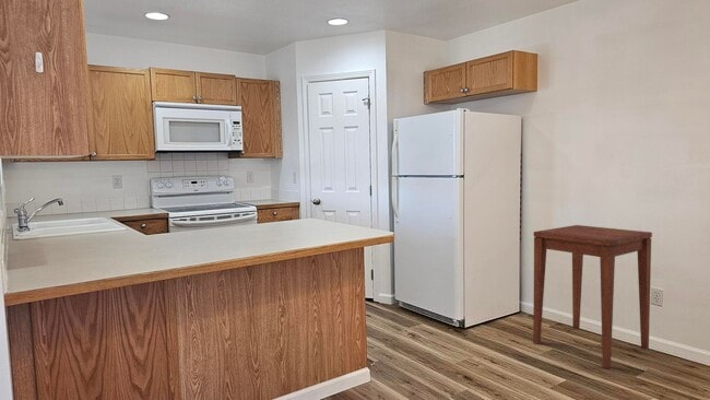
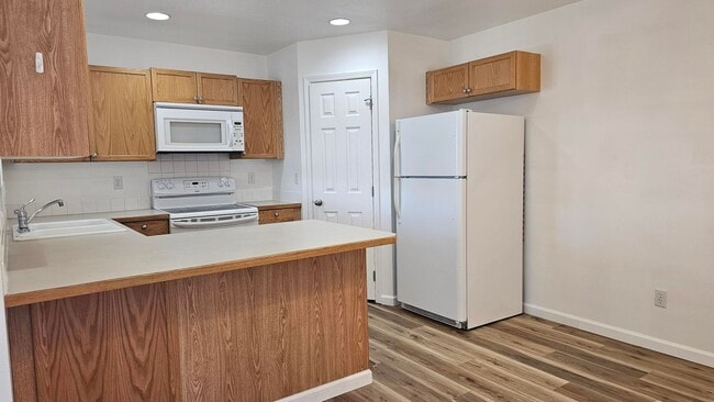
- side table [532,224,653,369]
